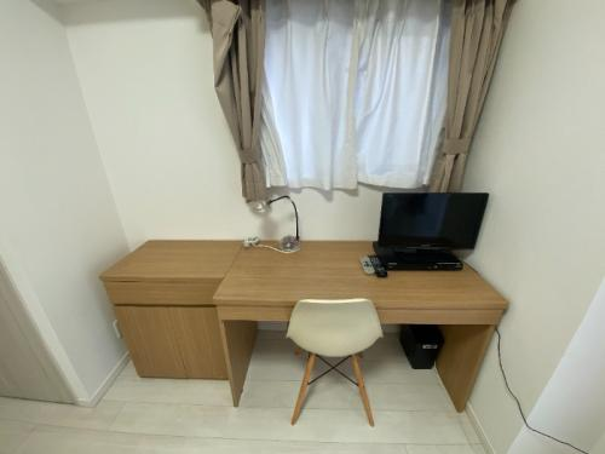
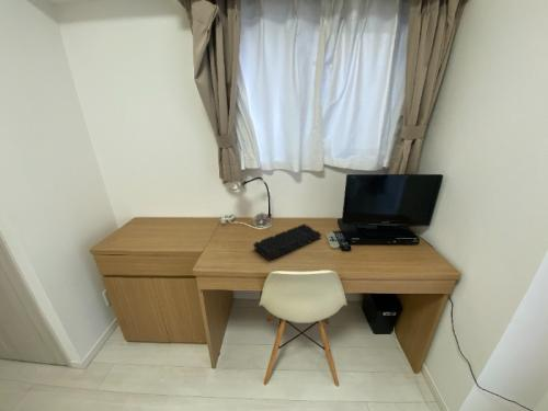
+ keyboard [252,222,323,262]
